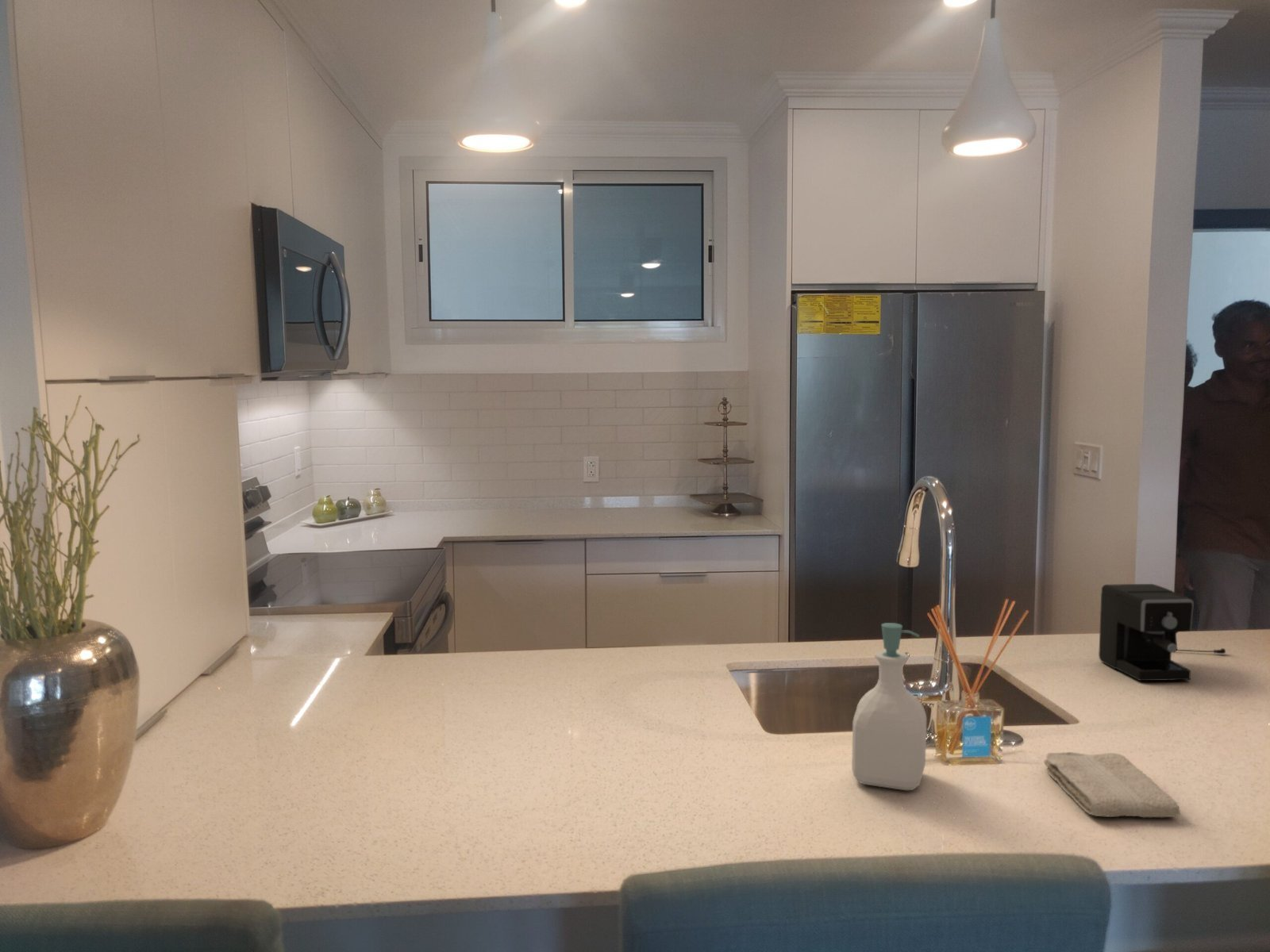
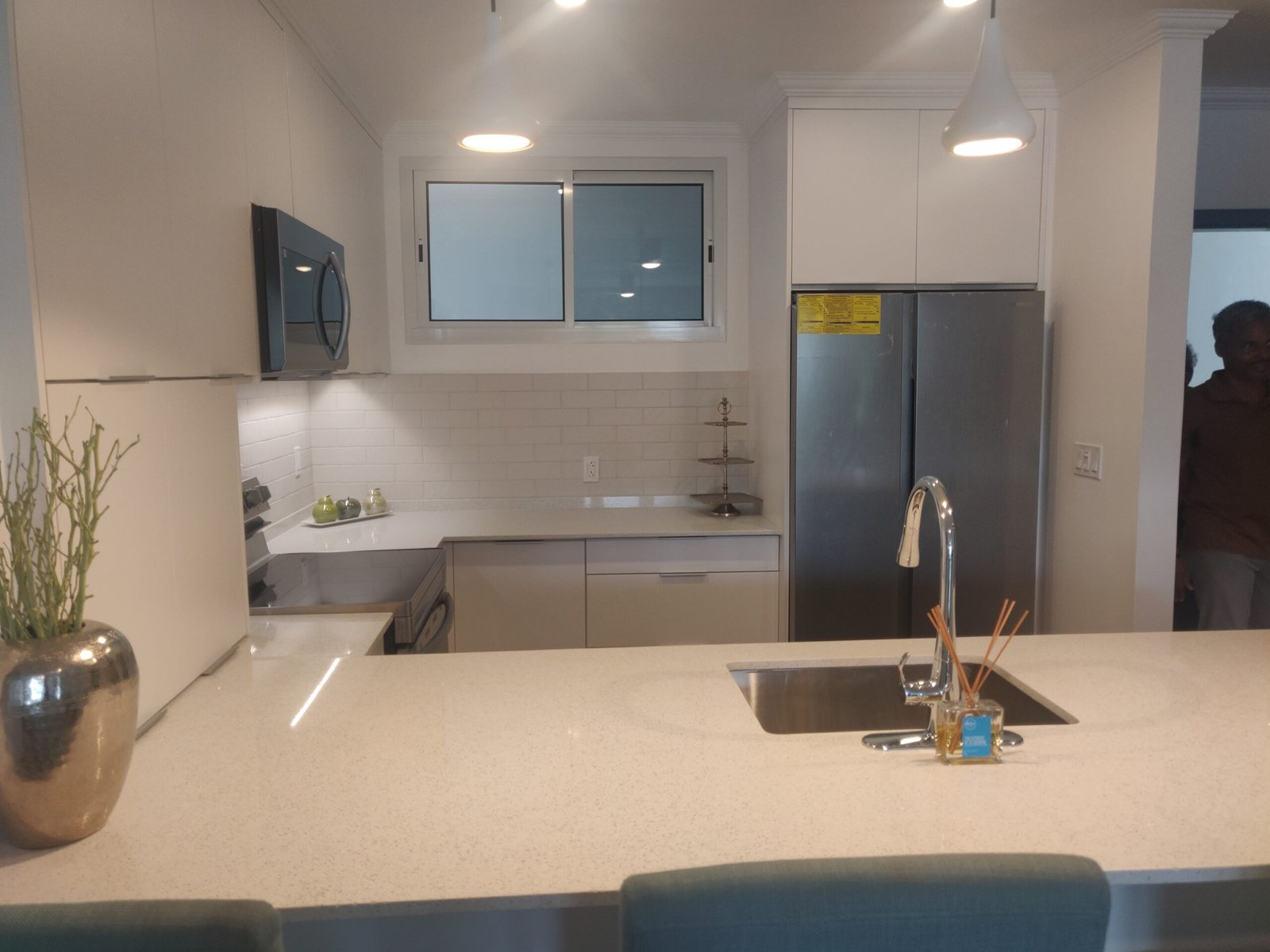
- washcloth [1043,751,1181,819]
- soap bottle [851,622,927,791]
- coffee maker [1098,583,1226,681]
